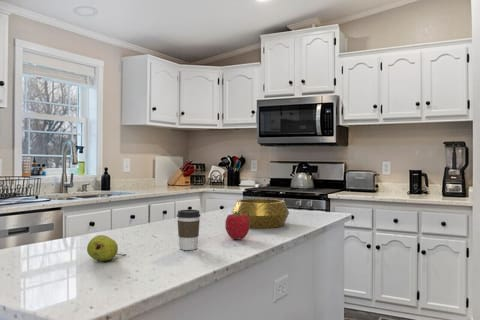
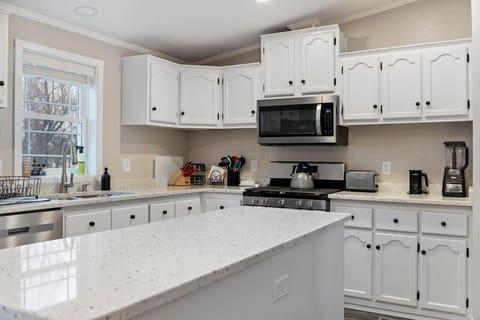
- decorative bowl [231,198,290,229]
- coffee cup [176,209,201,251]
- fruit [86,234,127,262]
- fruit [224,211,251,240]
